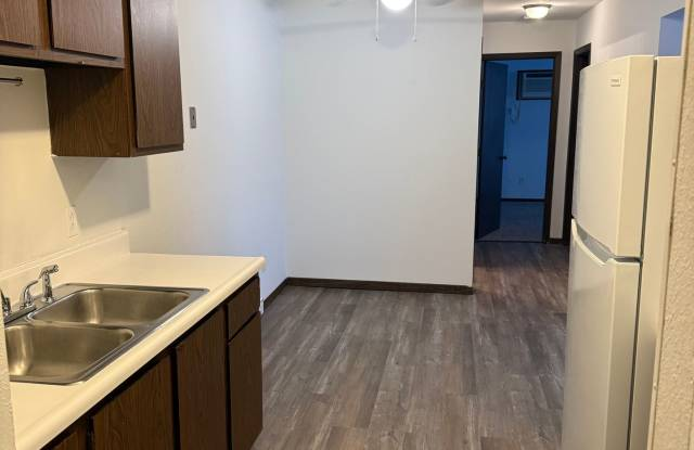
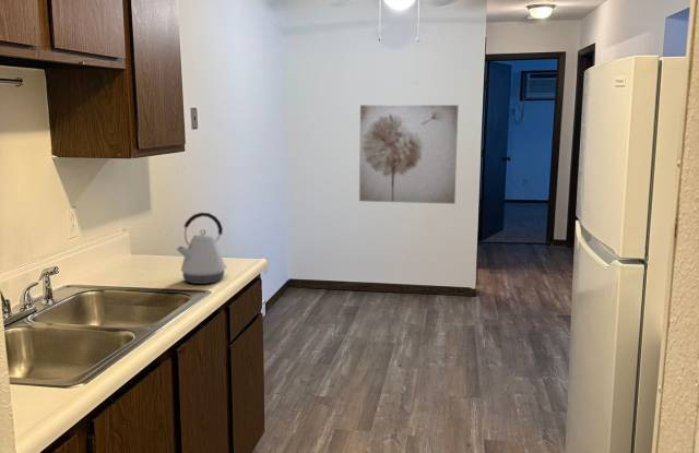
+ wall art [358,104,460,205]
+ kettle [175,212,227,285]
